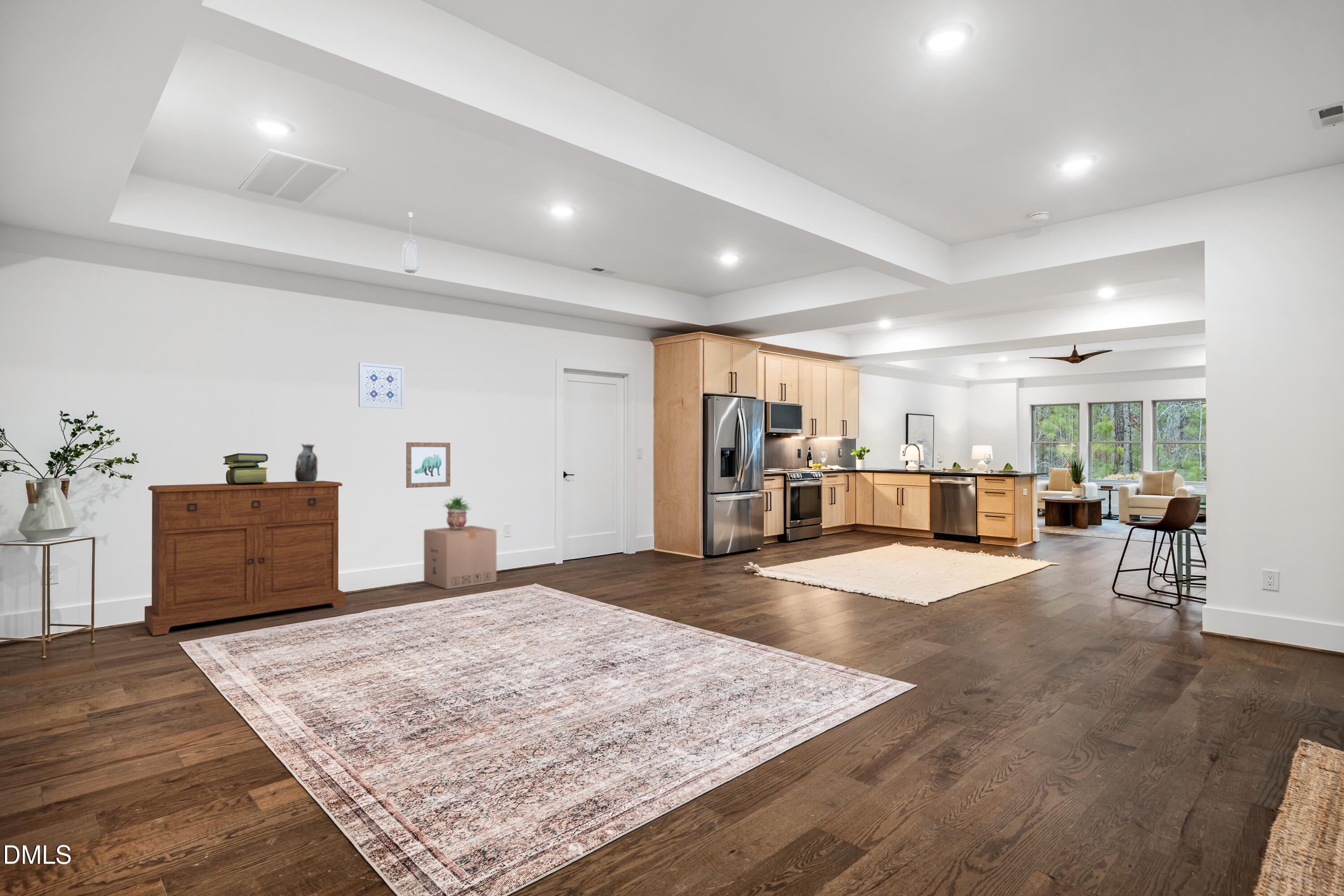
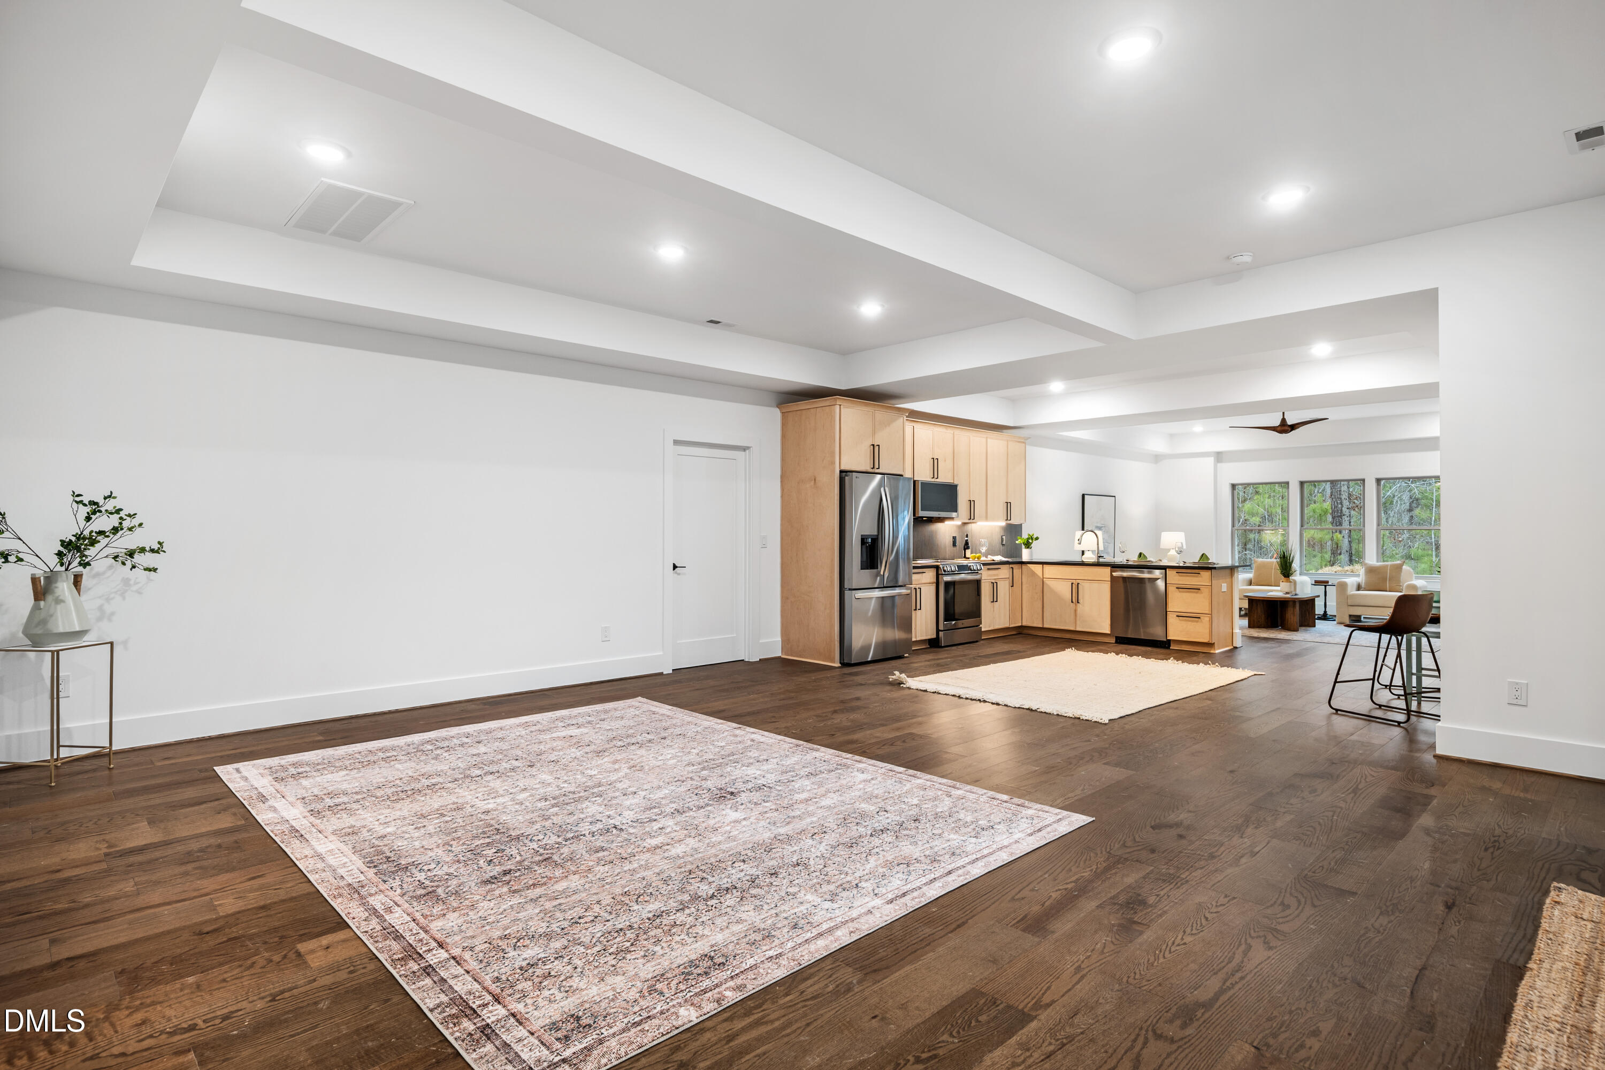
- potted plant [442,495,472,530]
- wall art [406,442,451,488]
- stack of books [223,453,269,485]
- cardboard box [423,525,497,590]
- pendant light [401,211,420,274]
- sideboard [144,480,346,636]
- decorative vase [294,444,319,483]
- wall art [358,362,405,409]
